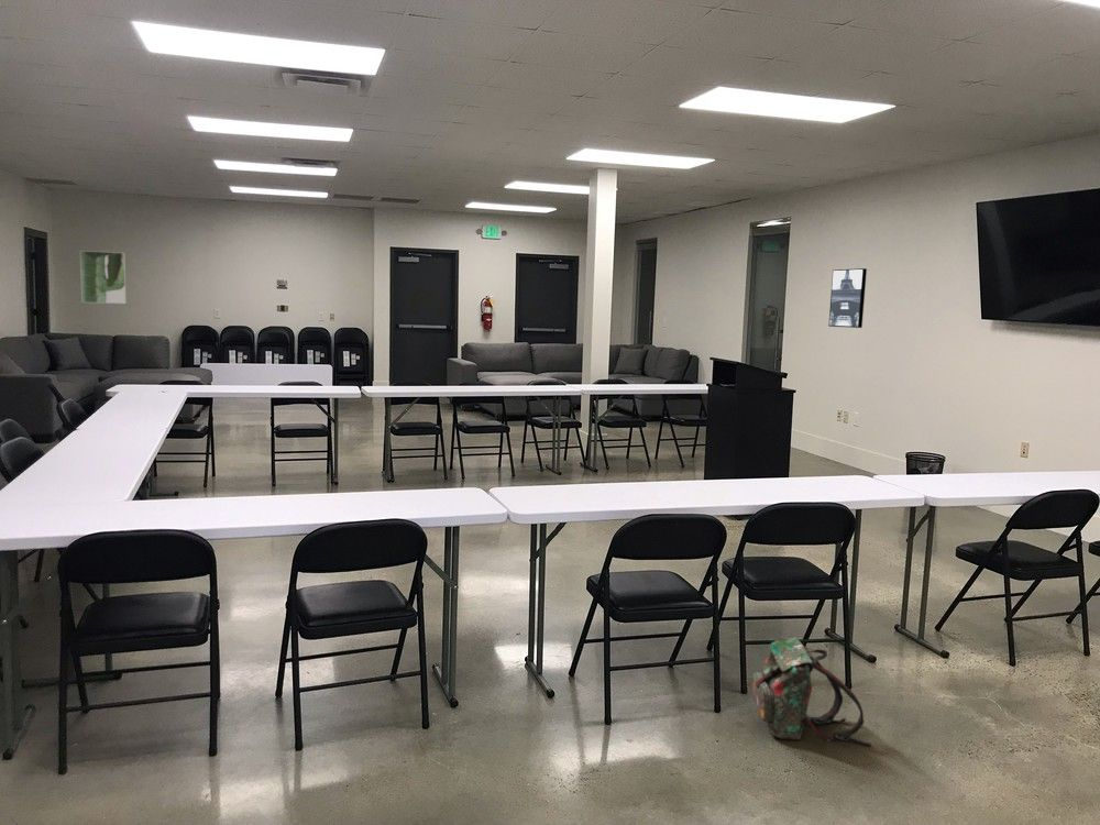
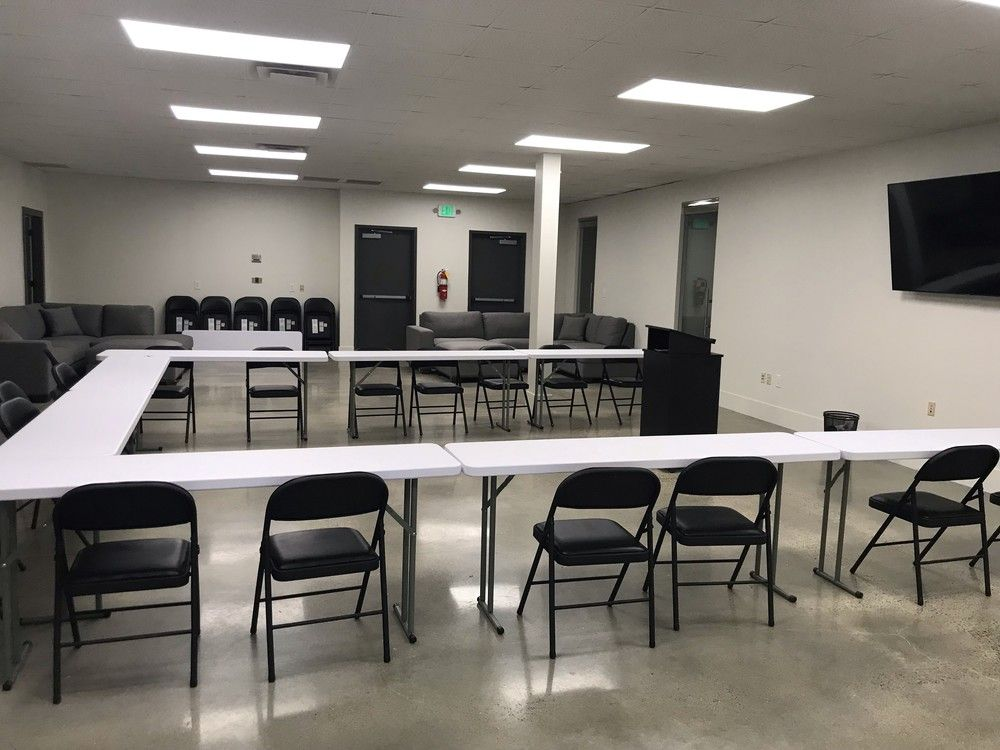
- wall art [827,267,868,329]
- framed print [79,250,128,305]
- backpack [751,637,872,747]
